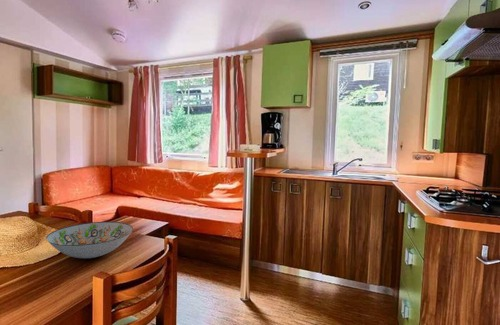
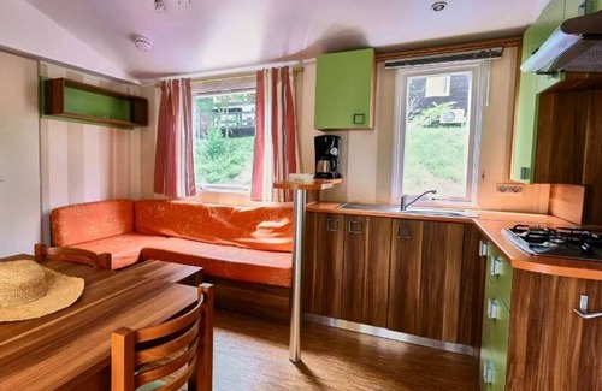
- decorative bowl [45,221,134,259]
